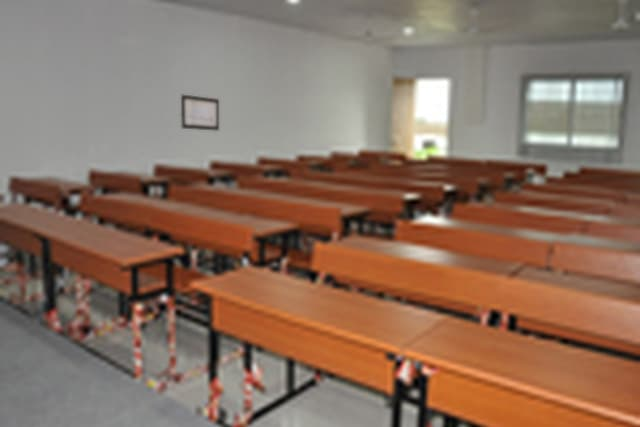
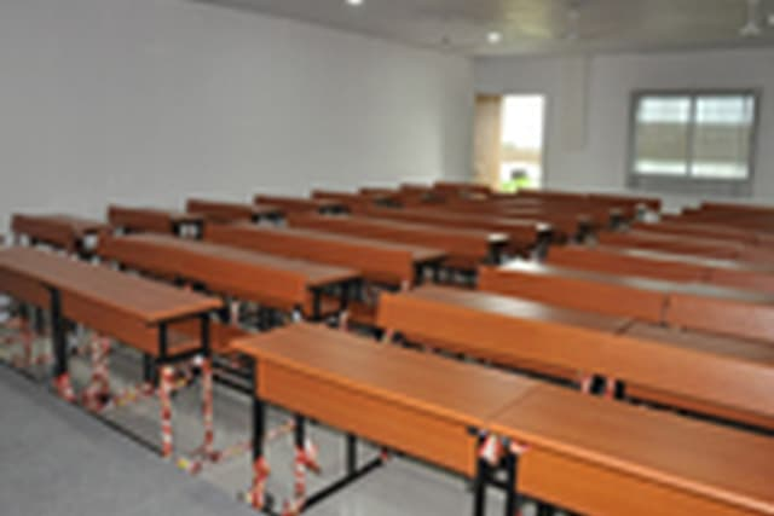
- wall art [180,94,220,132]
